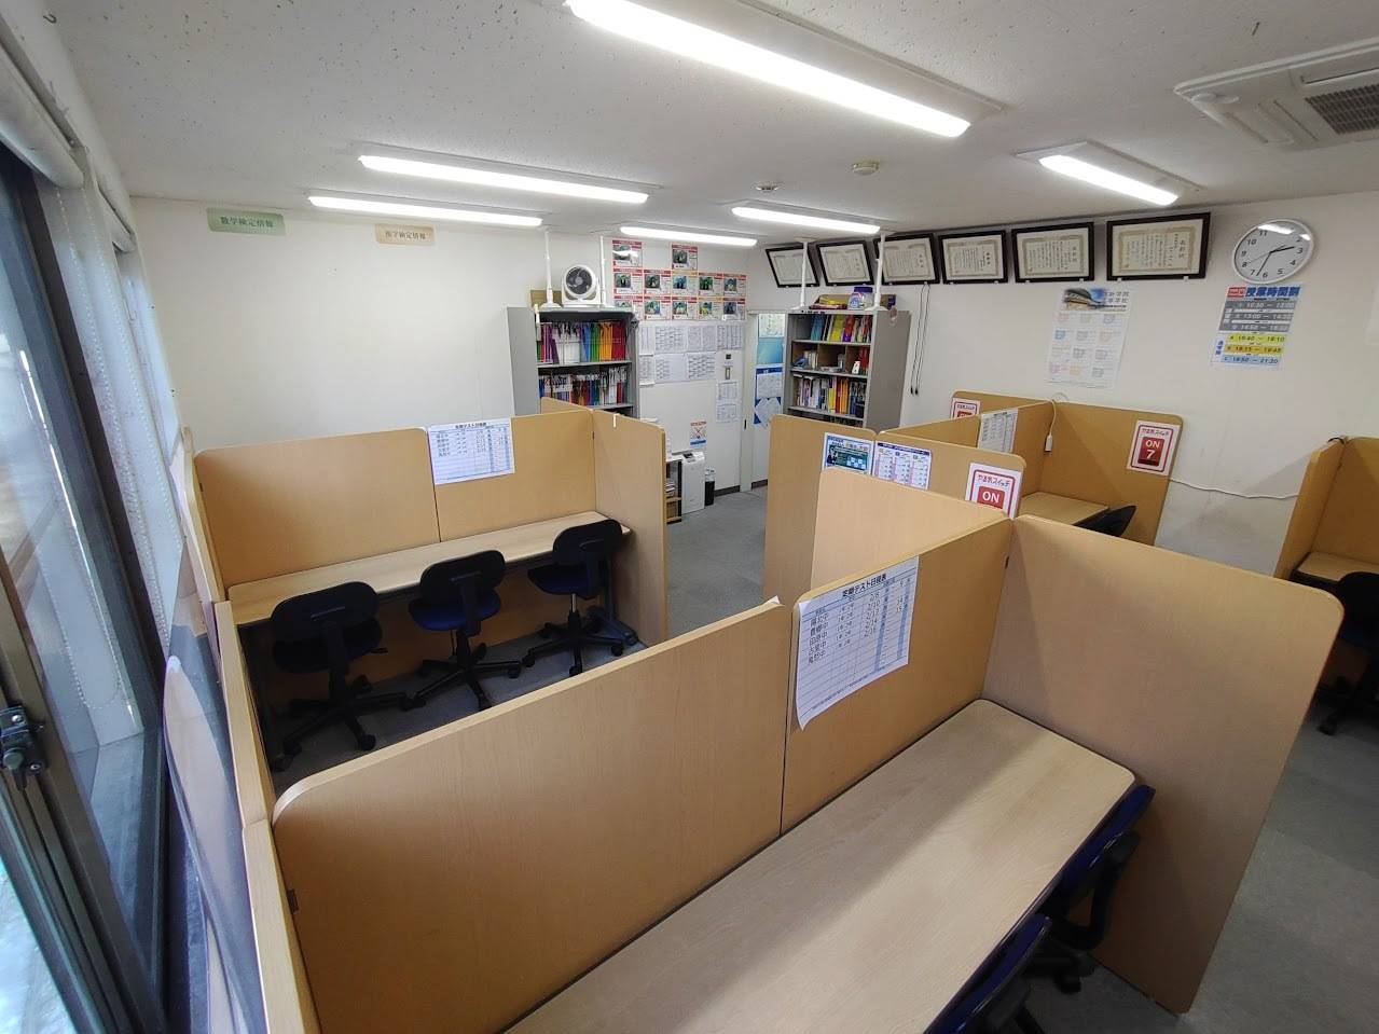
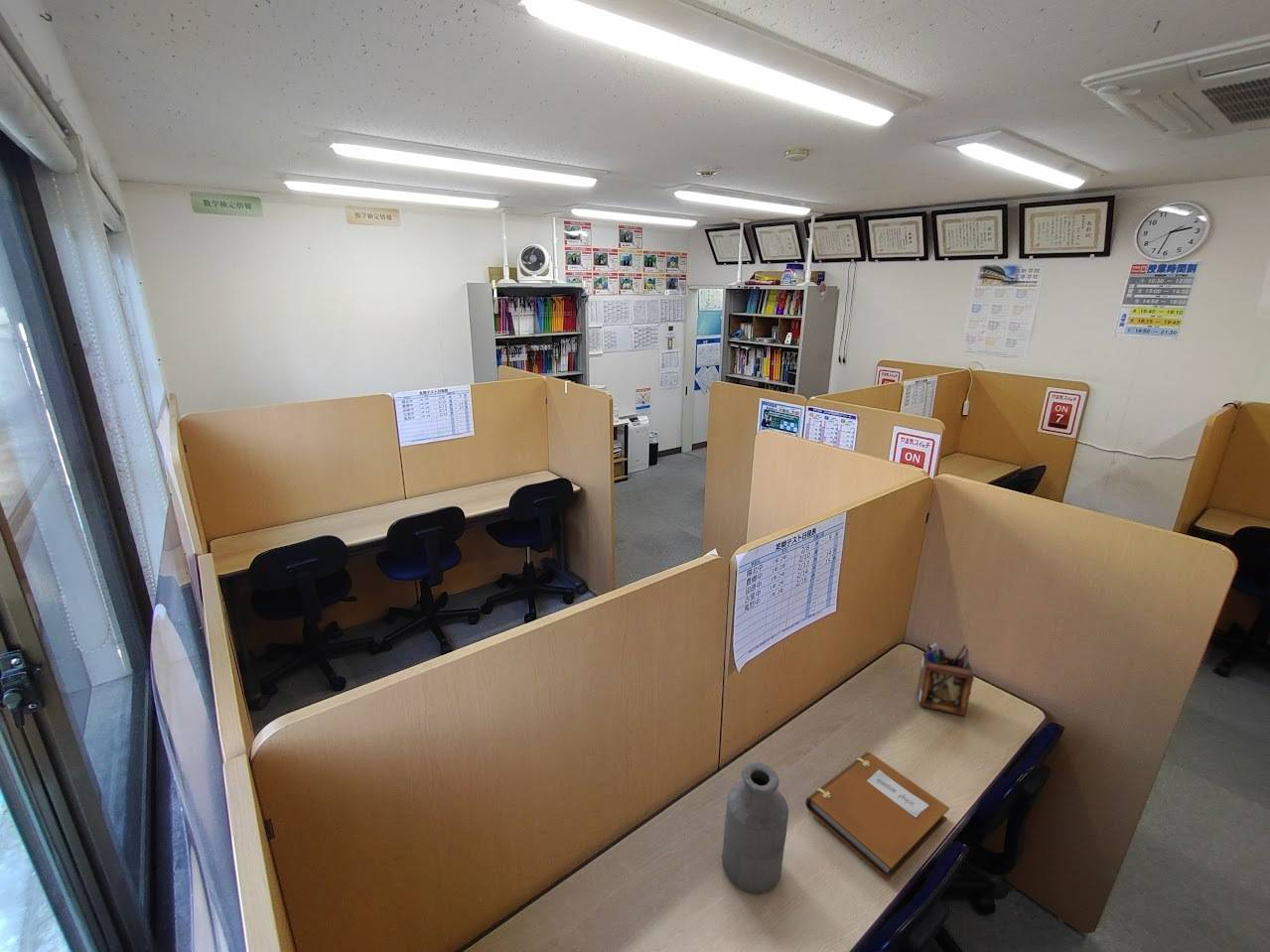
+ notebook [804,751,950,882]
+ desk organizer [917,641,975,717]
+ bottle [721,761,789,894]
